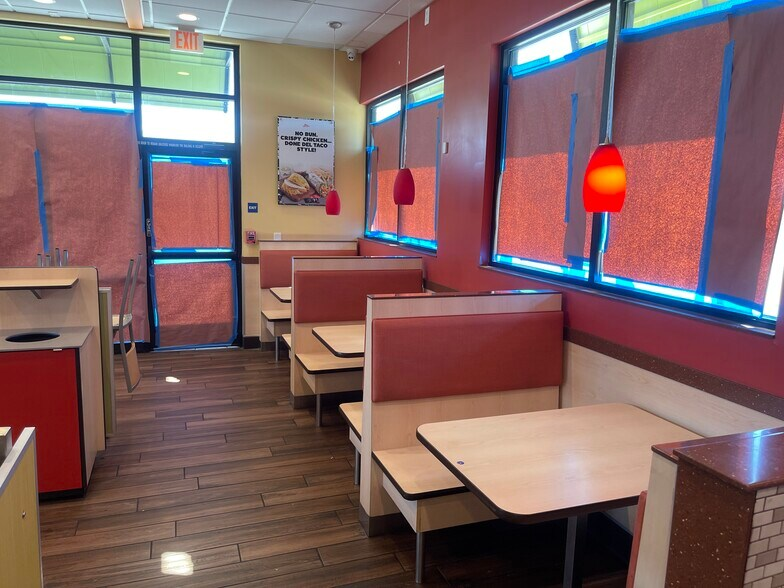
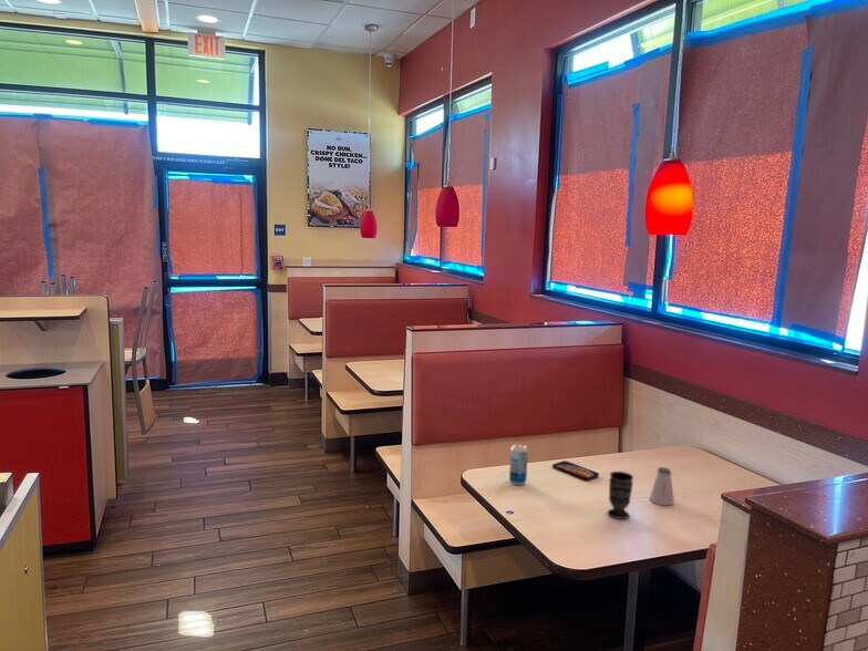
+ cup [607,471,634,520]
+ saltshaker [648,466,675,506]
+ beverage can [508,443,529,486]
+ smartphone [551,459,600,480]
